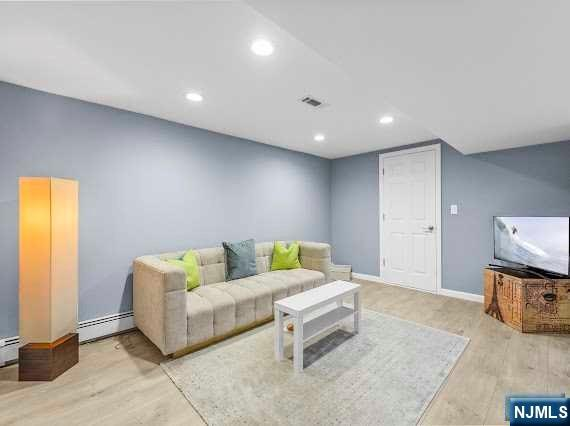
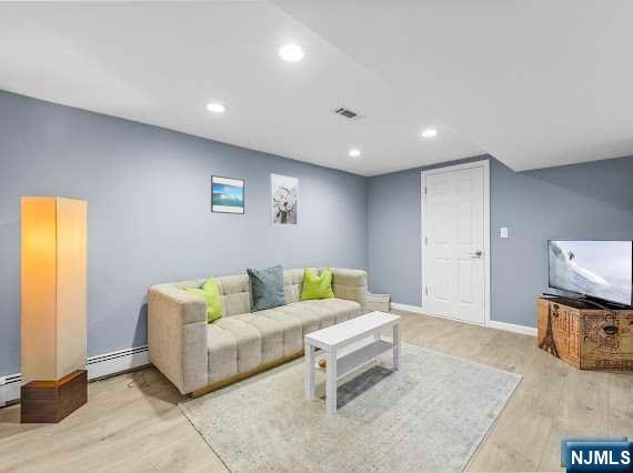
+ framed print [210,174,245,215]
+ wall art [269,173,300,228]
